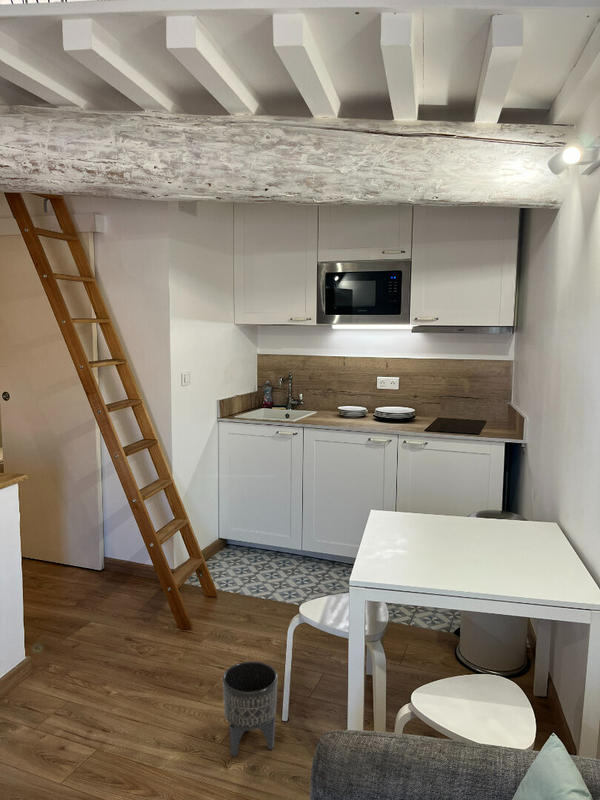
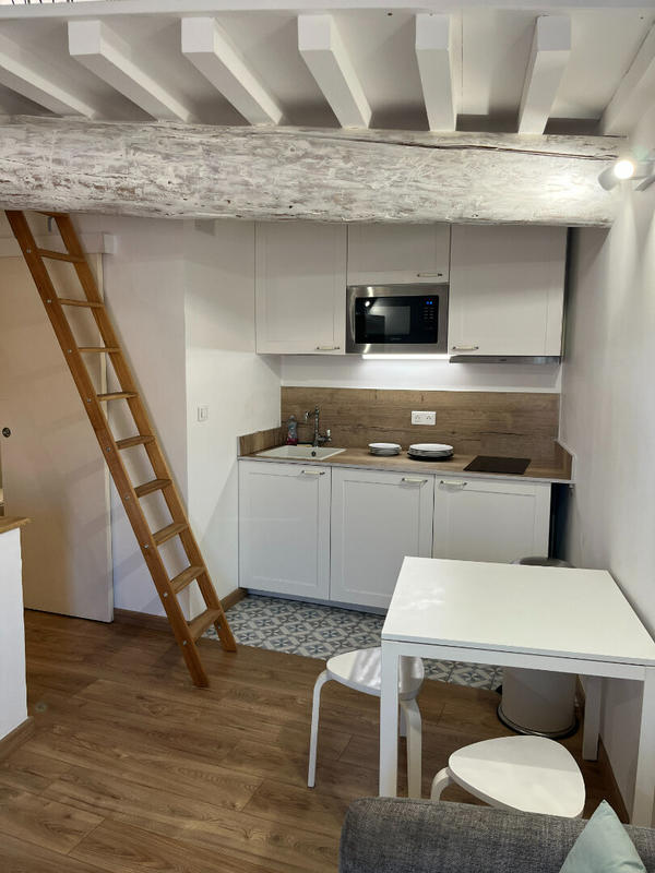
- planter [222,660,279,758]
